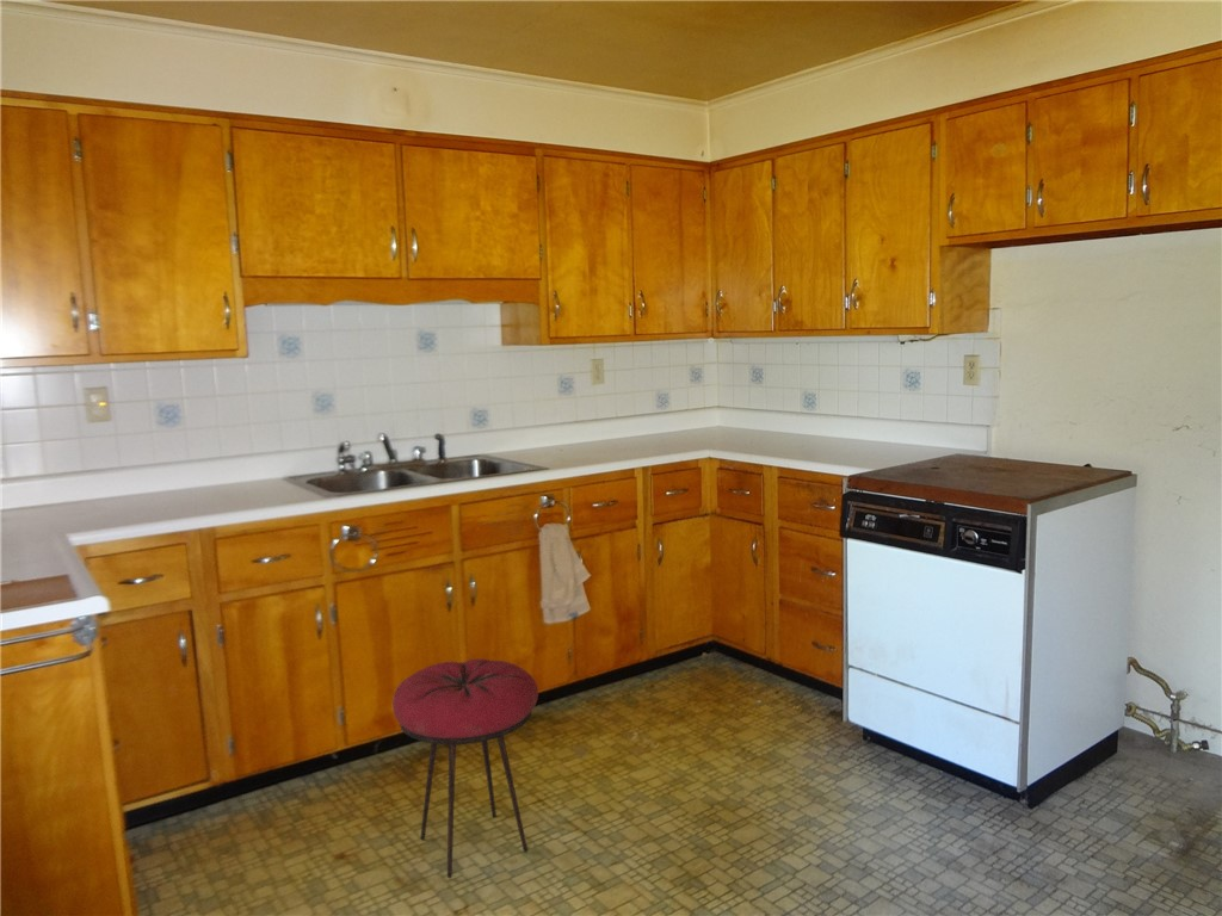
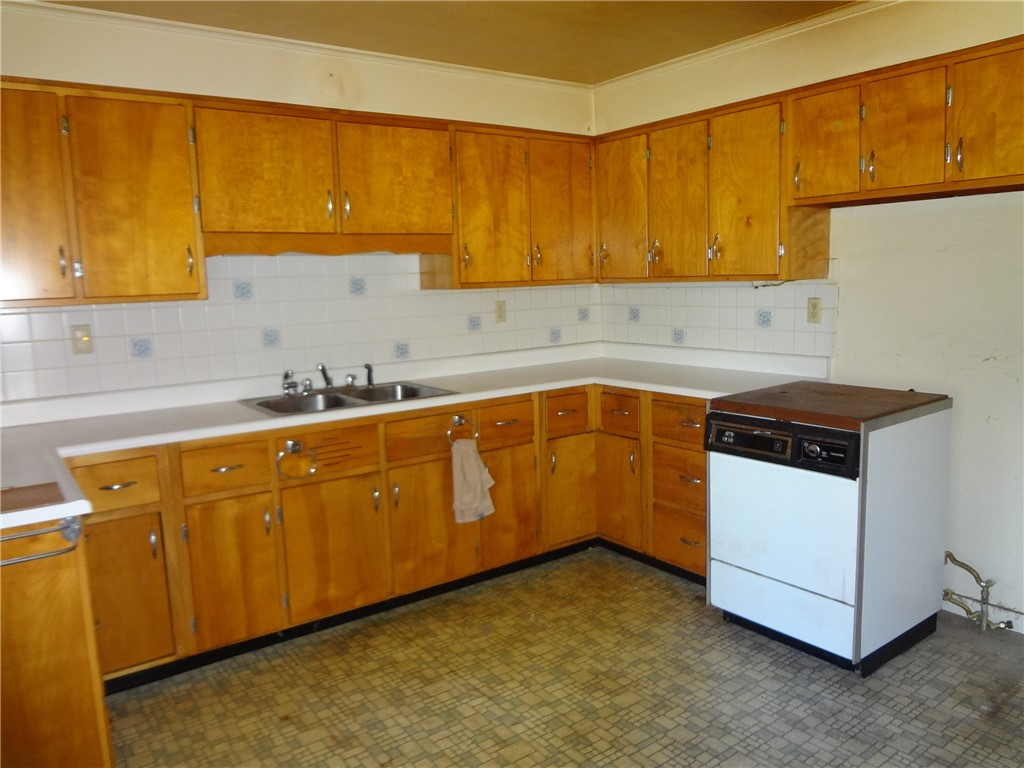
- stool [391,657,539,879]
